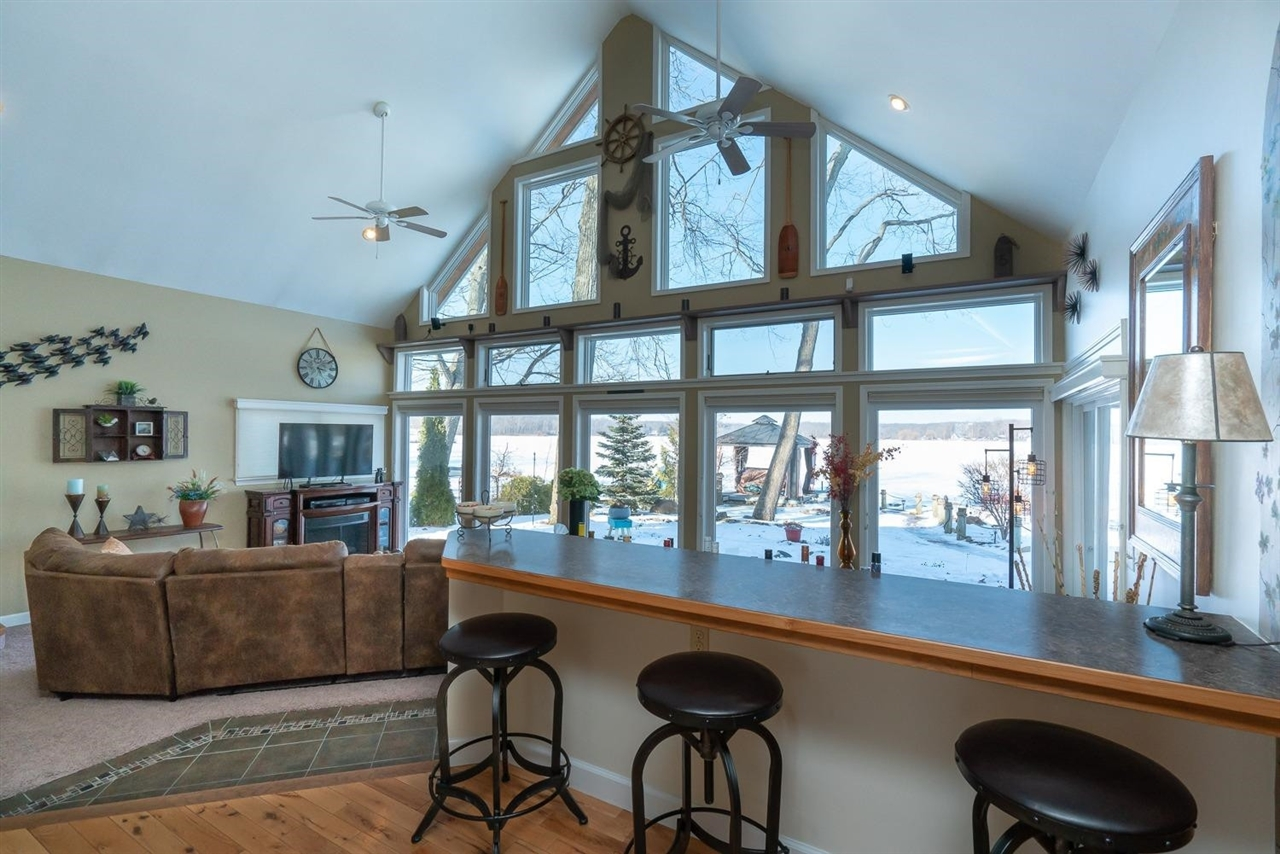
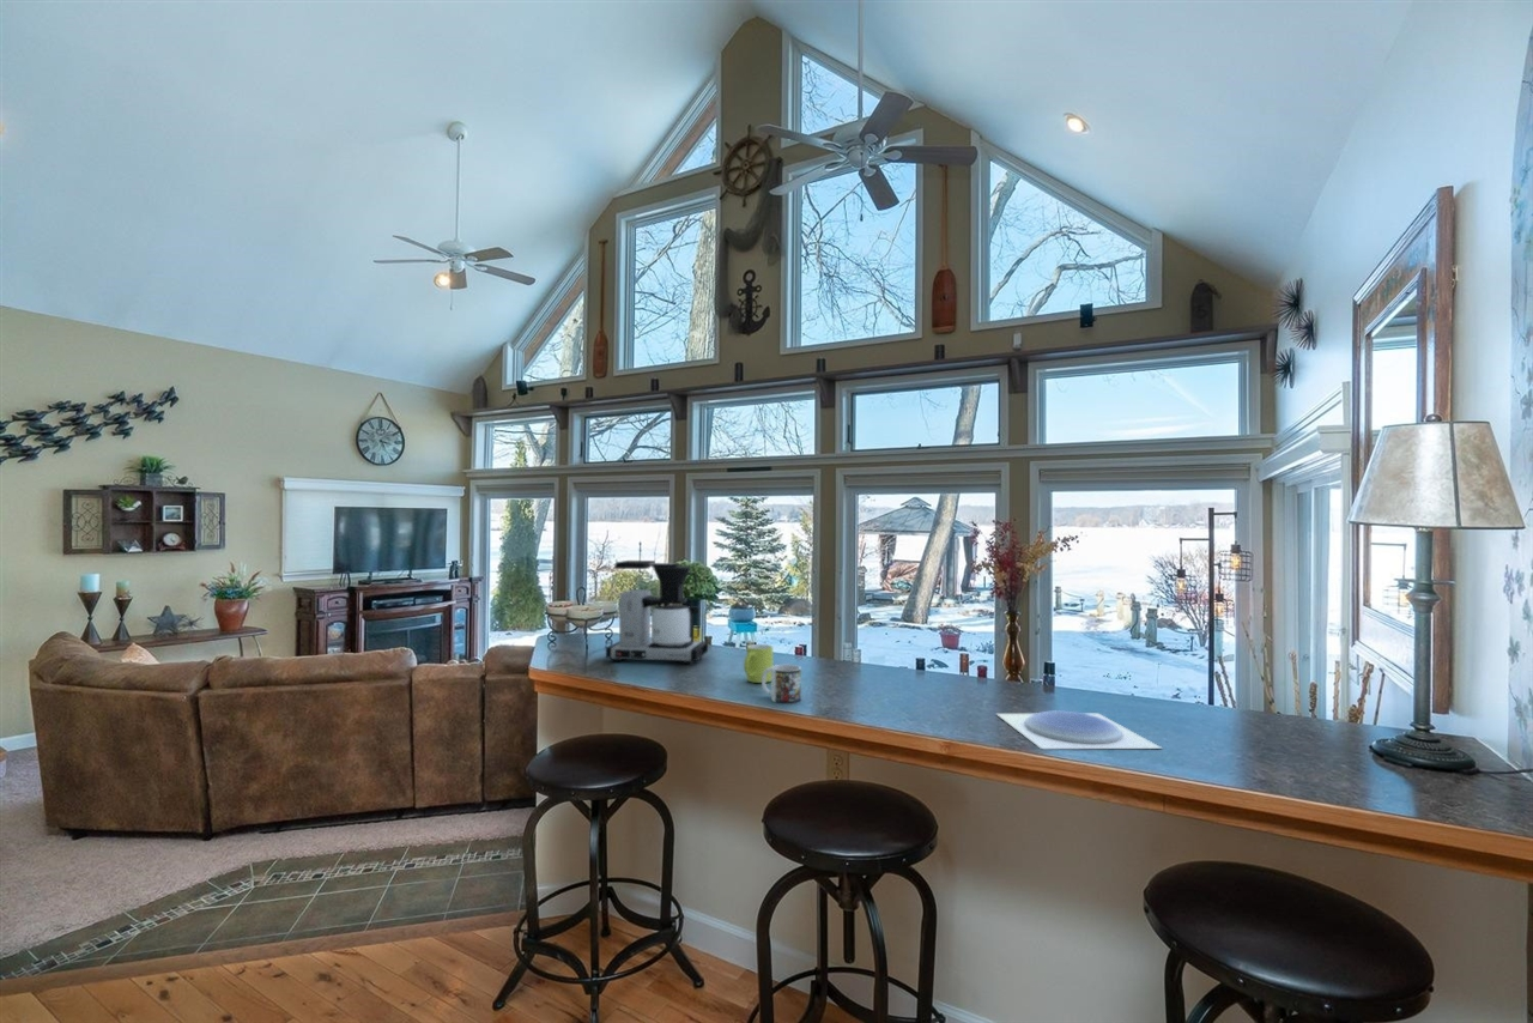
+ mug [743,643,774,684]
+ mug [761,664,802,704]
+ plate [995,709,1164,750]
+ coffee maker [605,559,709,665]
